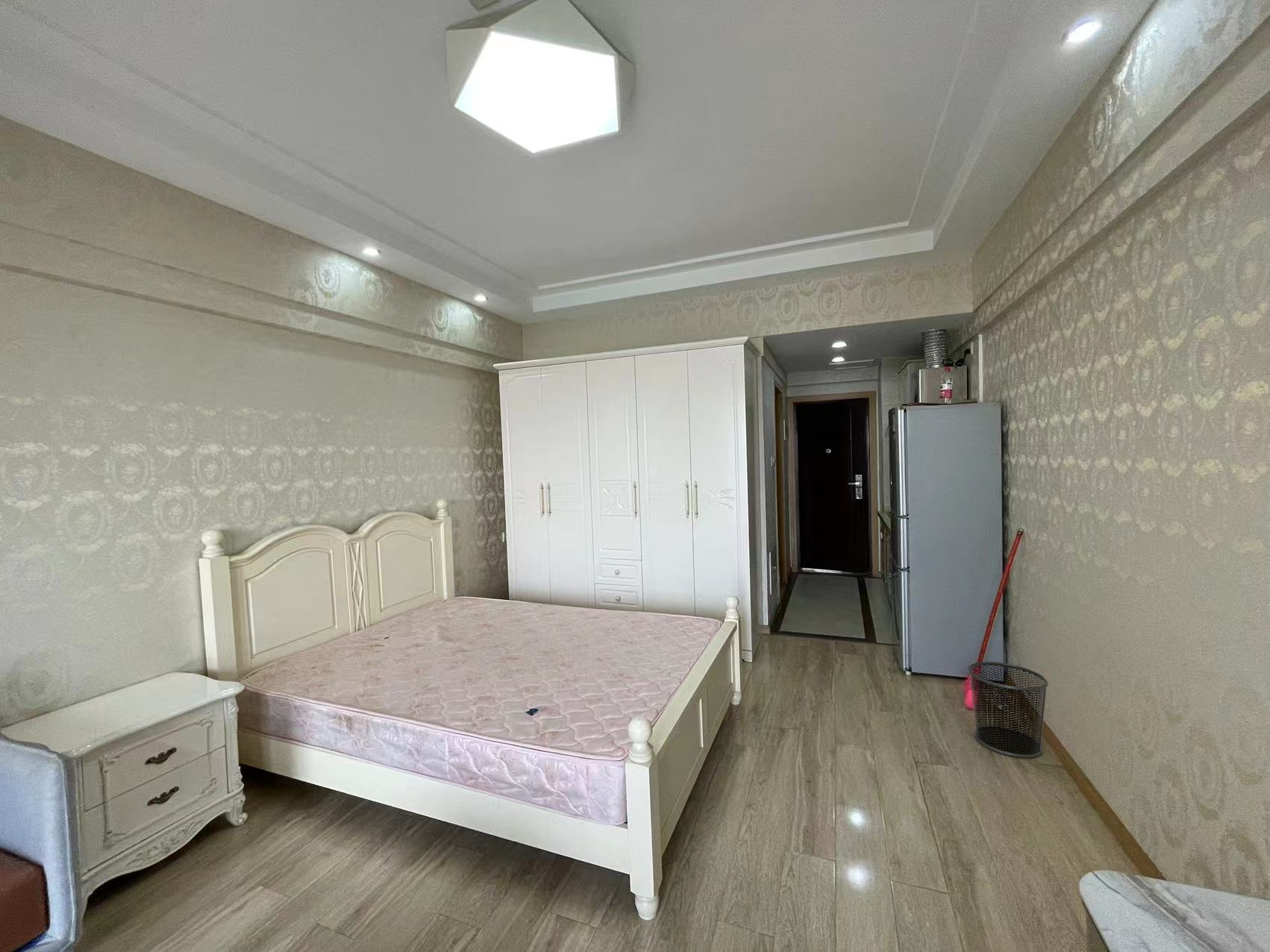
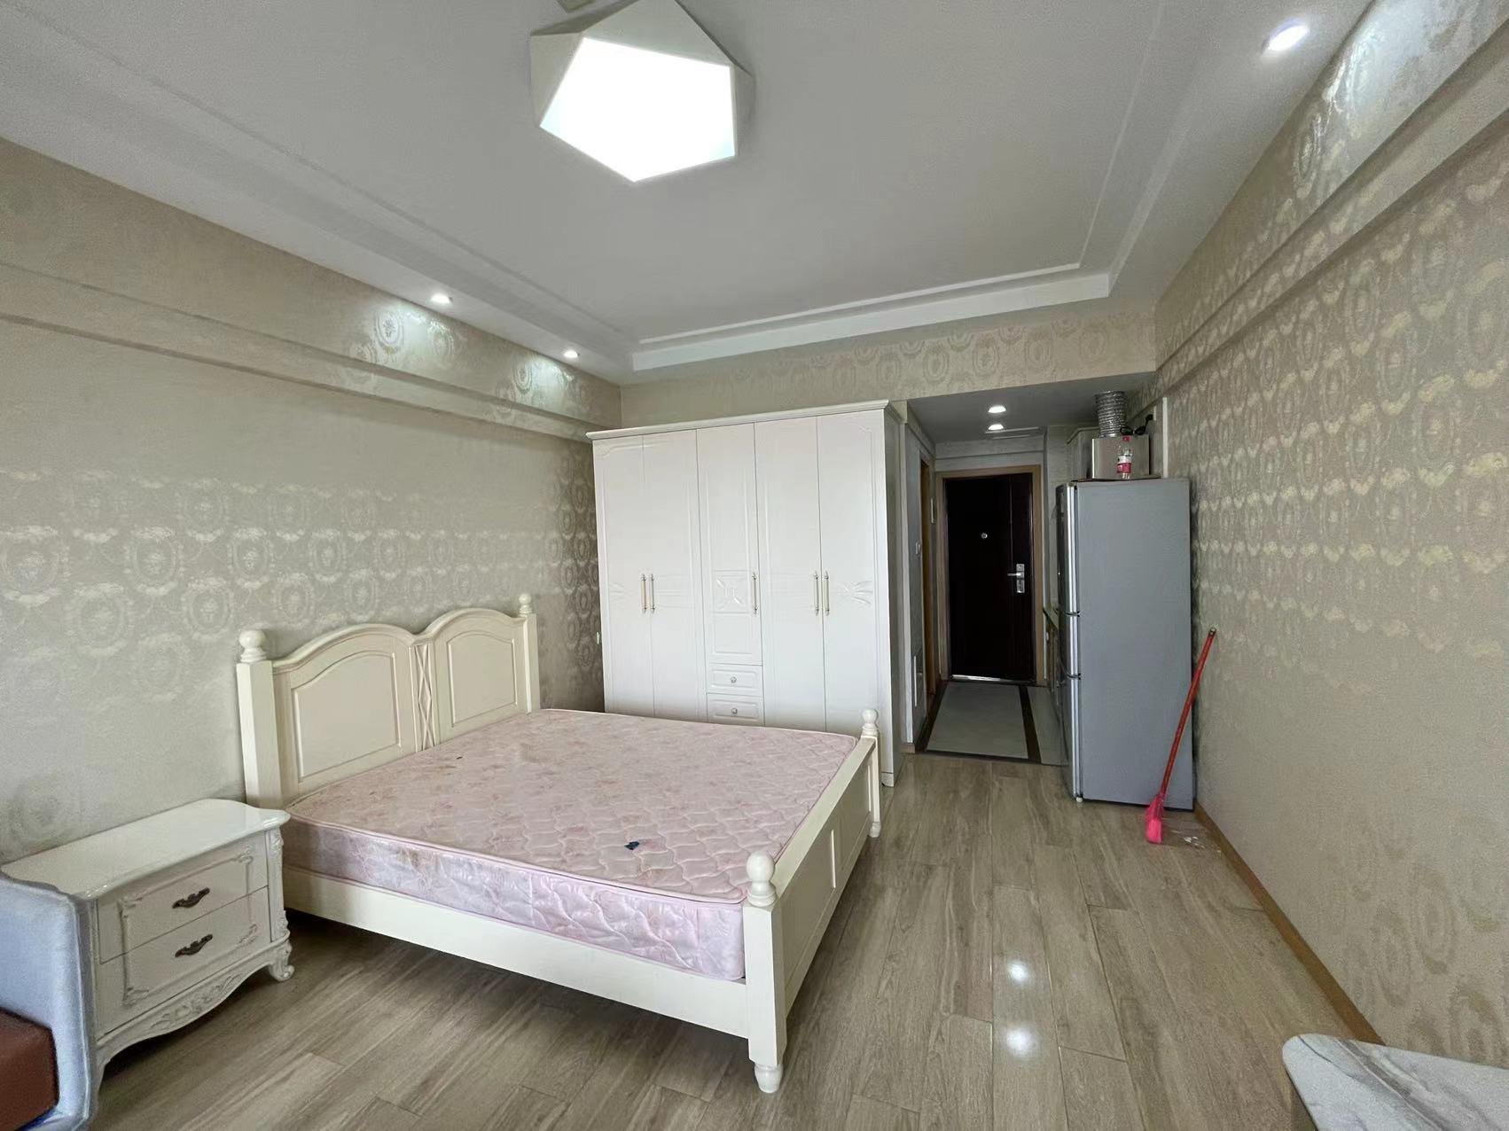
- waste bin [967,661,1049,759]
